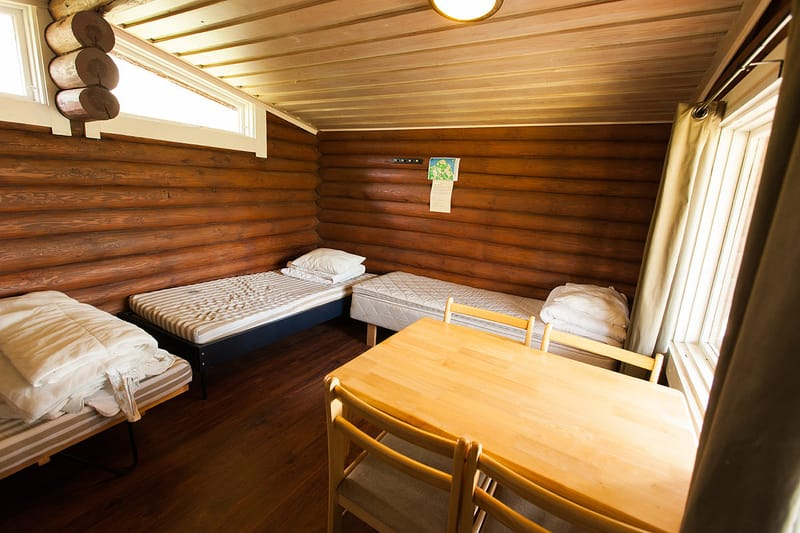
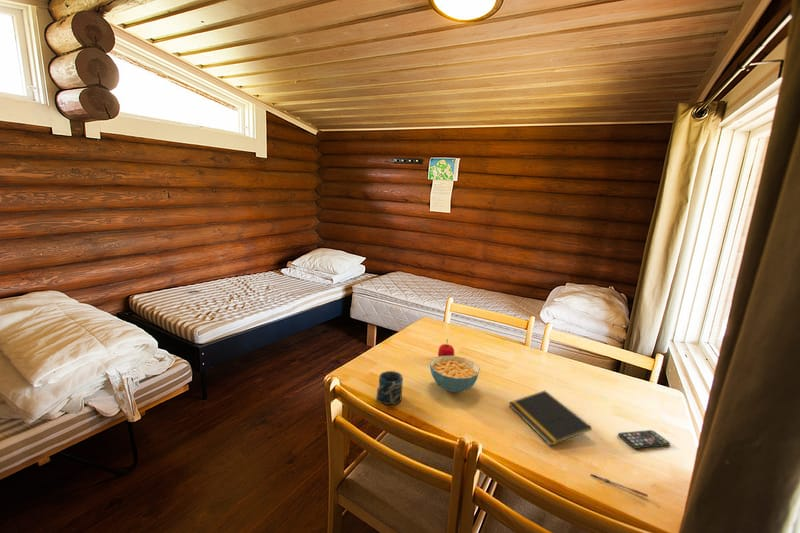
+ fruit [437,338,455,357]
+ cup [376,370,404,406]
+ notepad [508,390,593,447]
+ smartphone [617,429,671,450]
+ cereal bowl [429,355,481,393]
+ pen [589,473,649,498]
